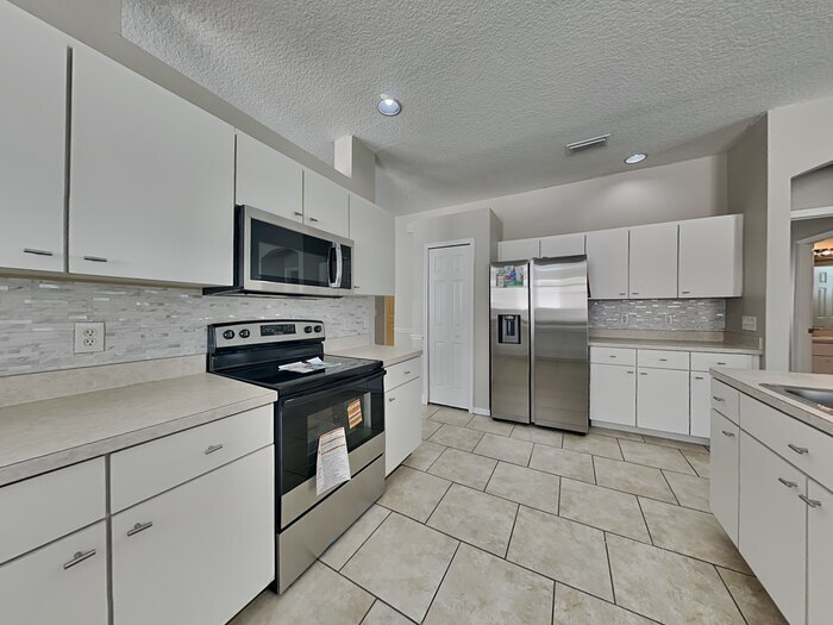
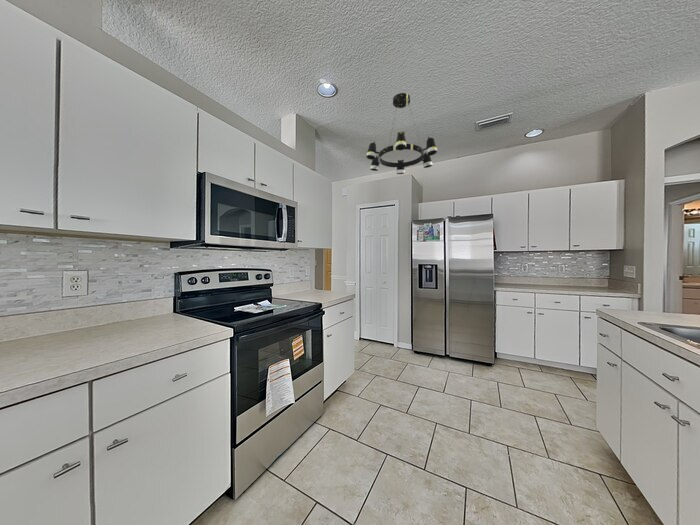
+ chandelier [365,92,438,175]
